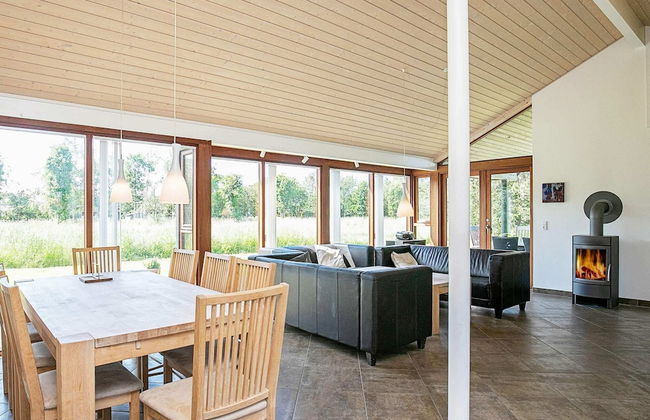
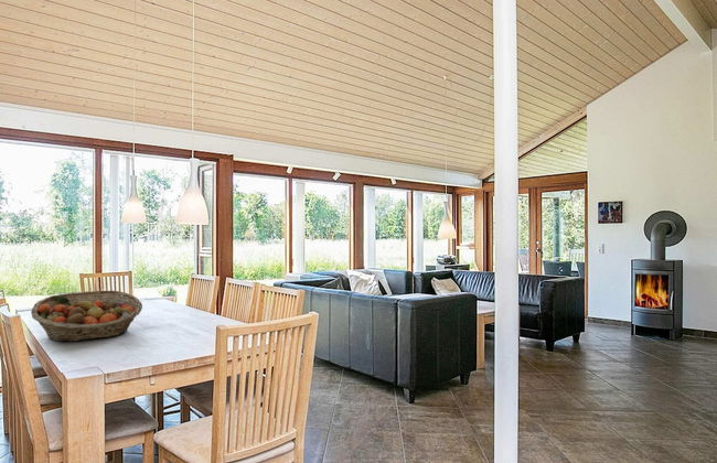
+ fruit basket [30,289,143,343]
